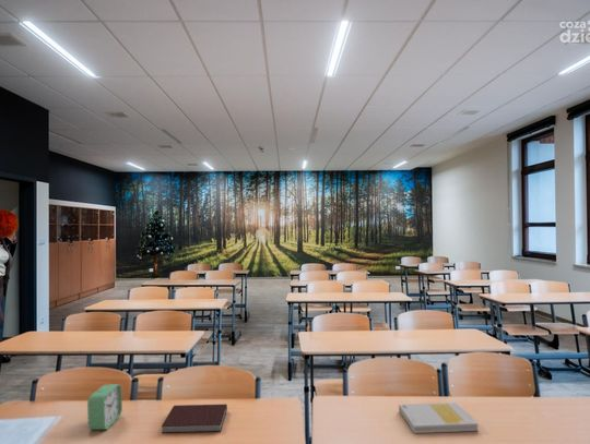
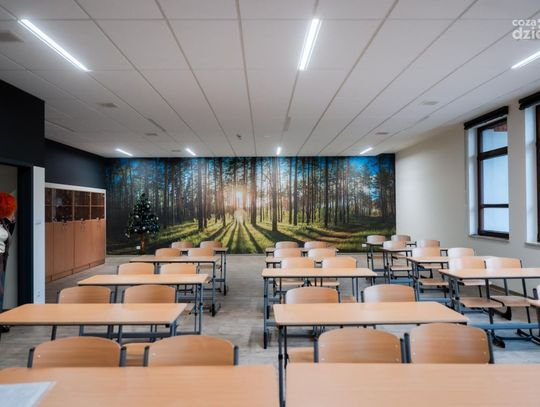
- alarm clock [86,383,123,431]
- book [398,401,480,434]
- notebook [161,404,228,434]
